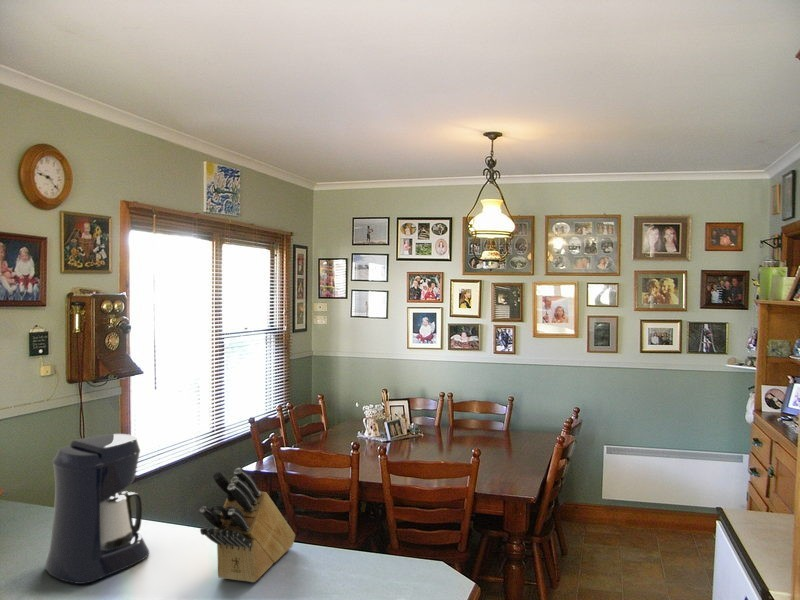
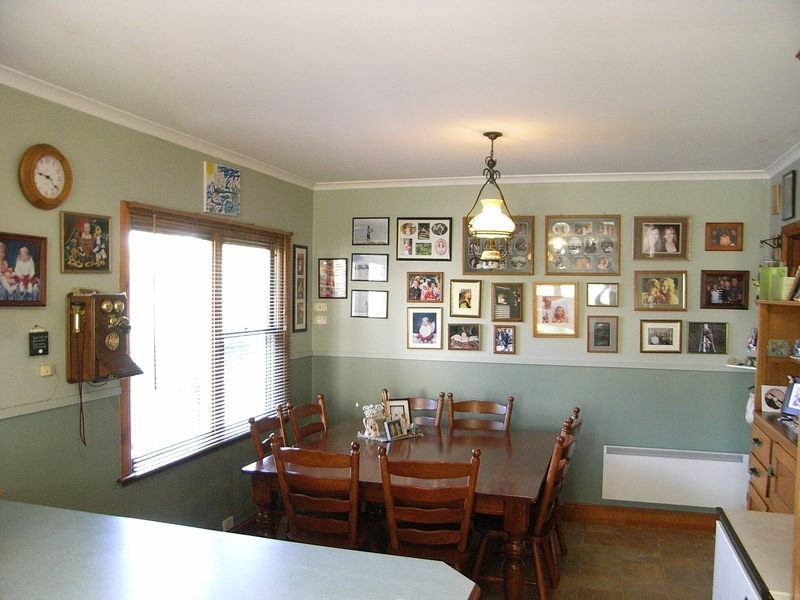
- coffee maker [44,433,150,585]
- knife block [199,467,296,583]
